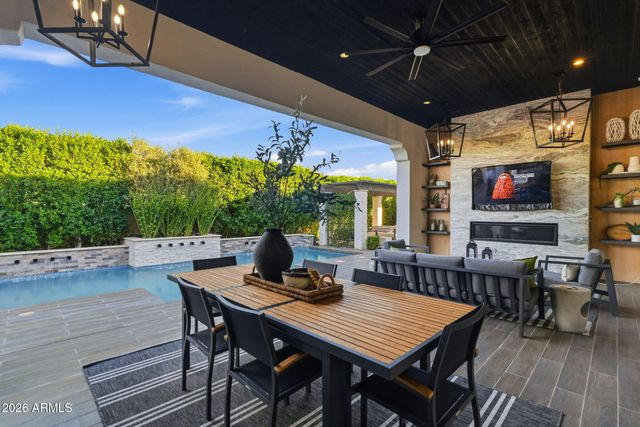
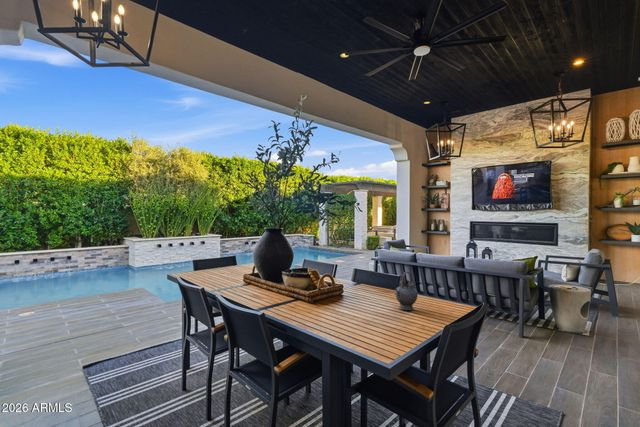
+ teapot [394,271,419,311]
